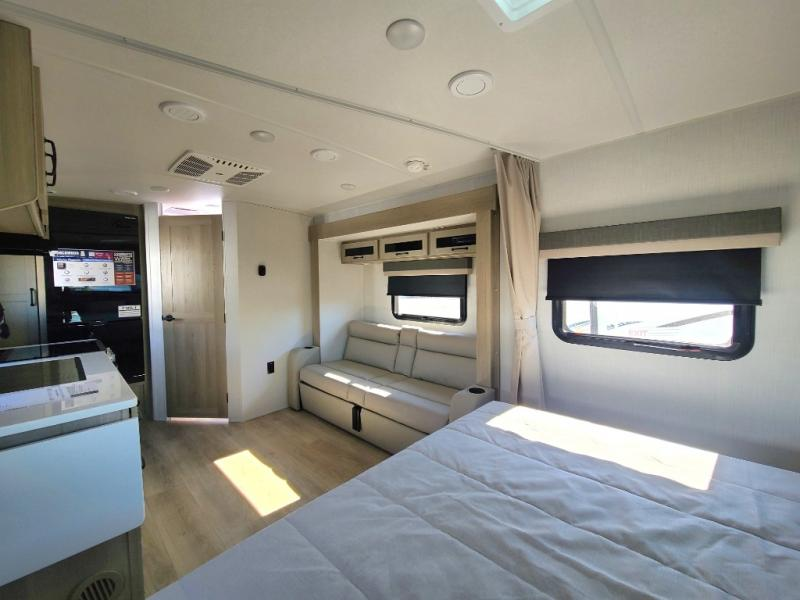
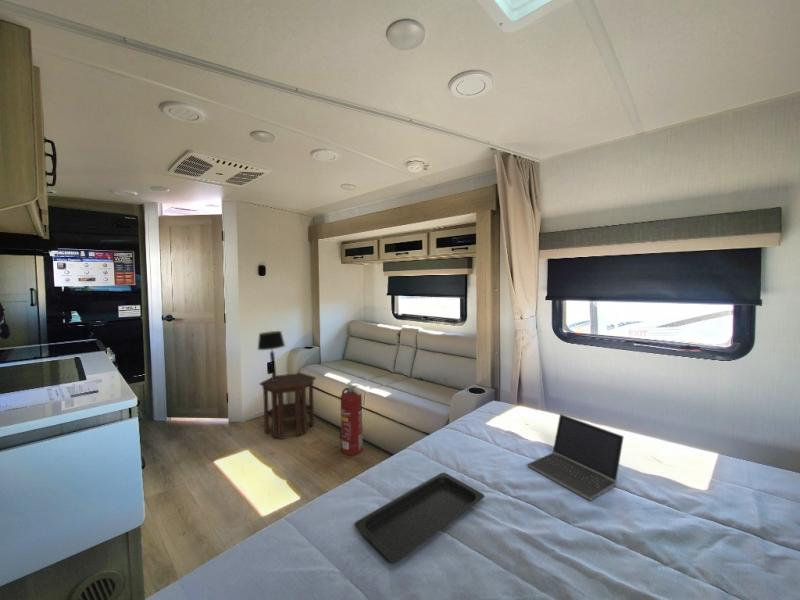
+ laptop computer [527,413,625,502]
+ fire extinguisher [339,384,364,456]
+ side table [259,372,317,440]
+ serving tray [354,472,485,564]
+ table lamp [257,330,286,382]
